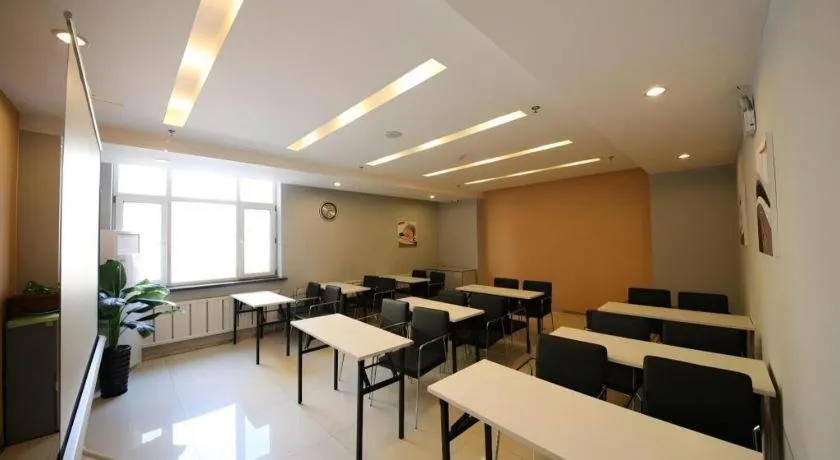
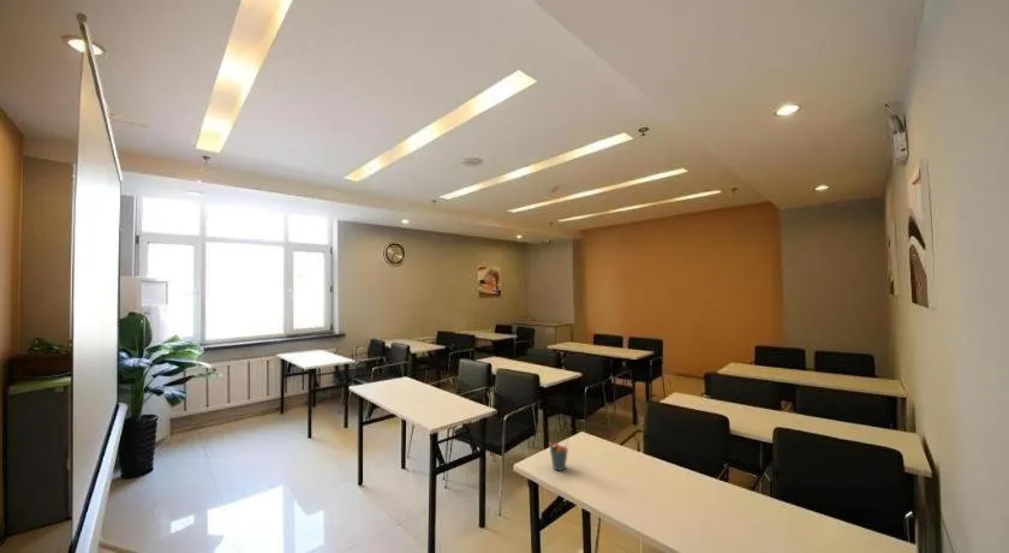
+ pen holder [548,438,569,471]
